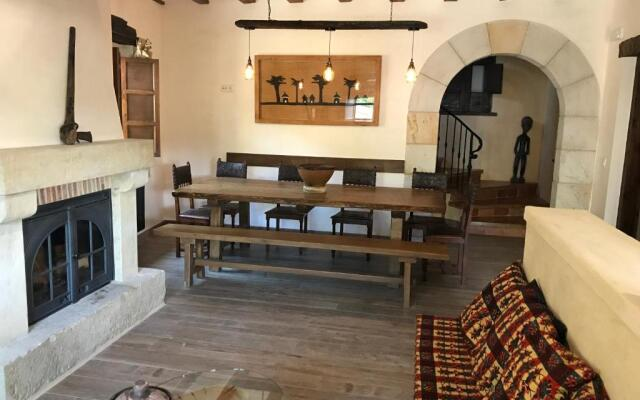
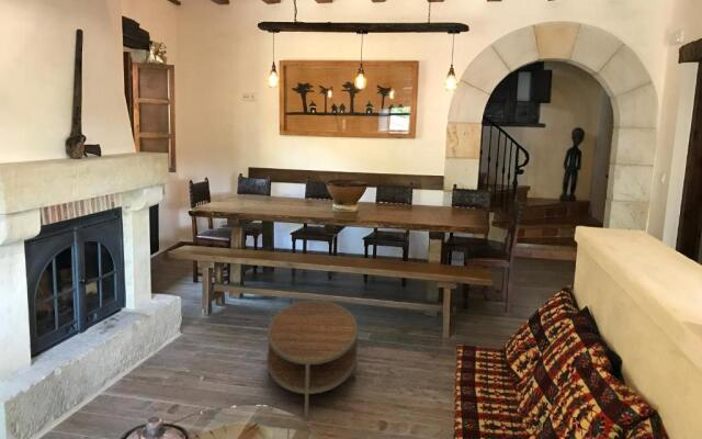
+ coffee table [265,300,359,420]
